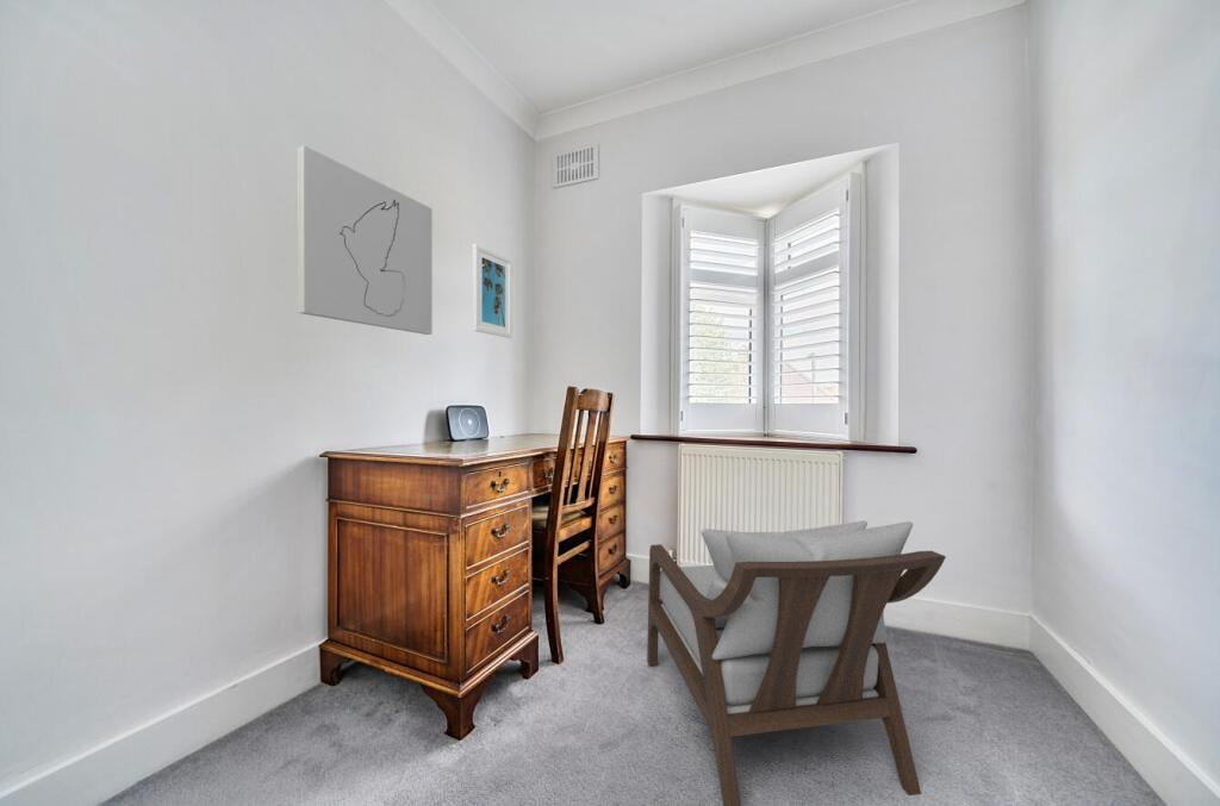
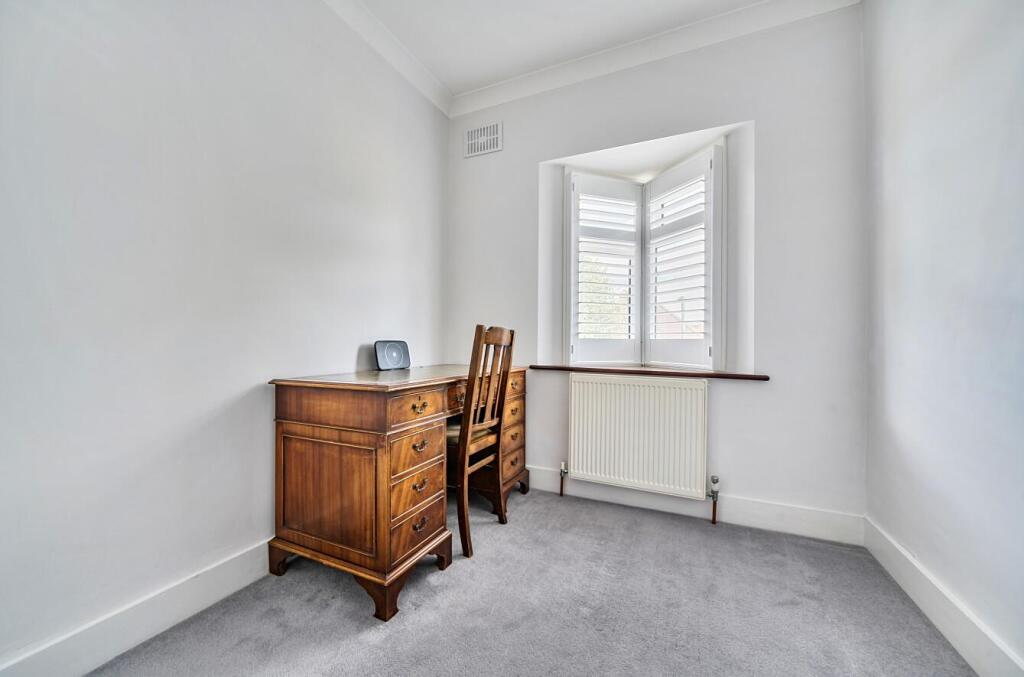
- armchair [646,519,947,806]
- wall art [297,144,434,336]
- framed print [472,243,513,339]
